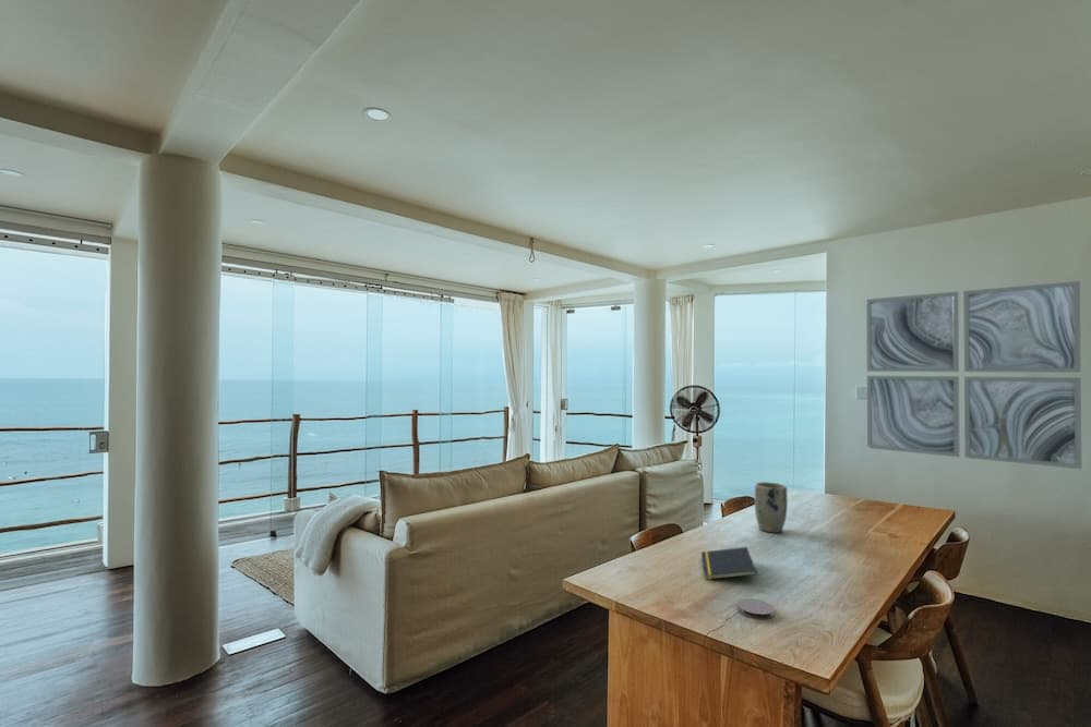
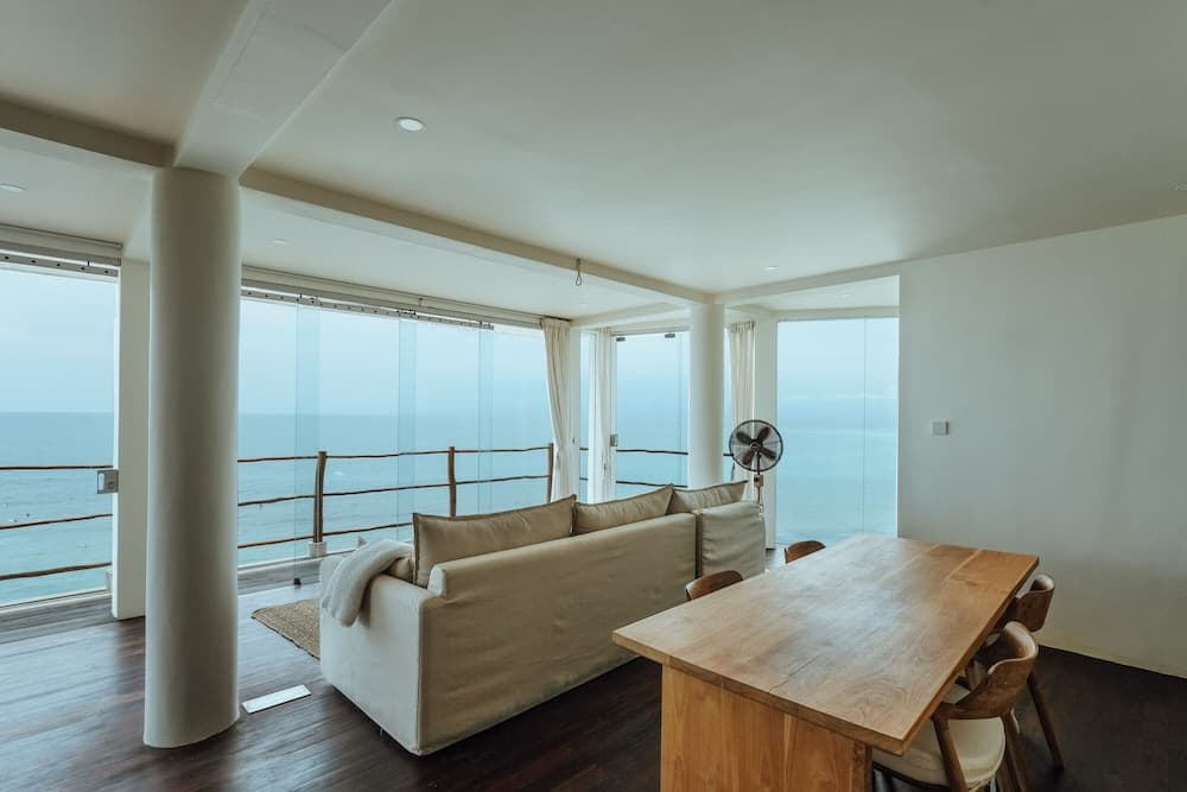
- plant pot [754,481,789,534]
- coaster [736,597,776,620]
- wall art [865,280,1082,470]
- notepad [700,546,758,581]
